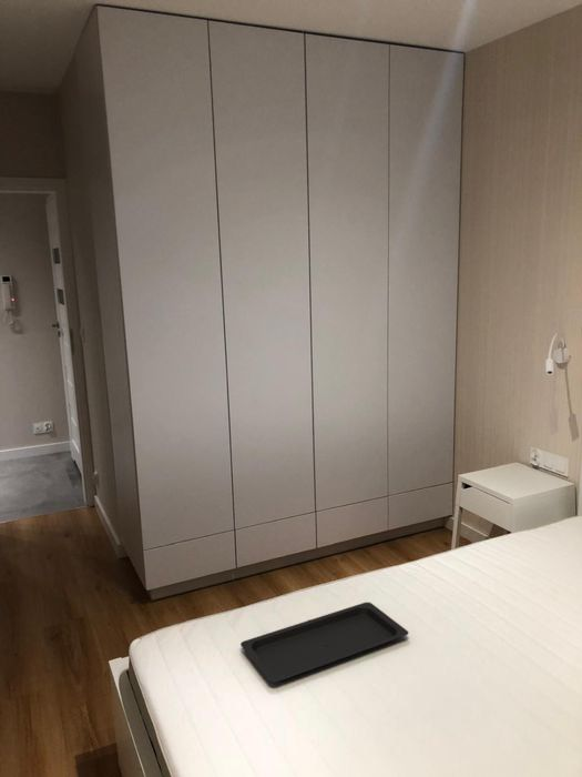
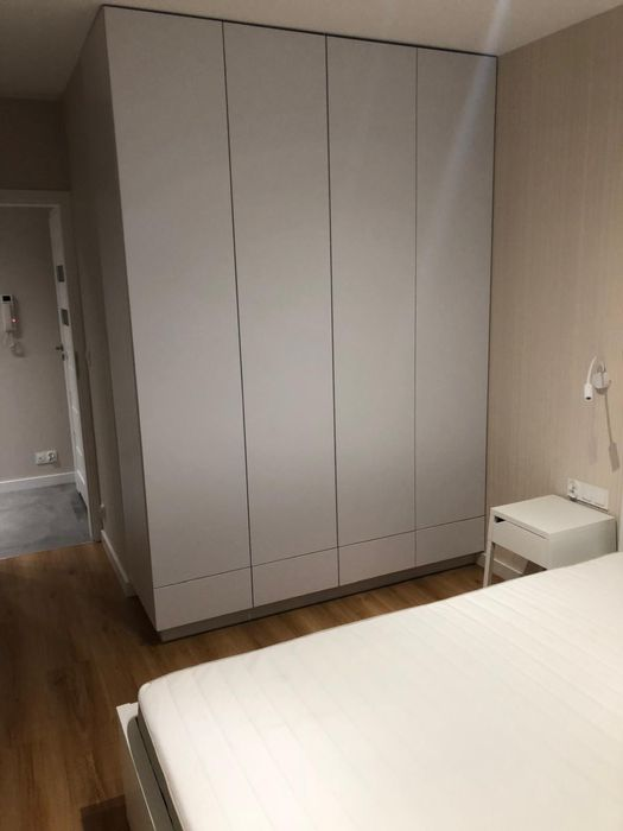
- serving tray [239,602,409,684]
